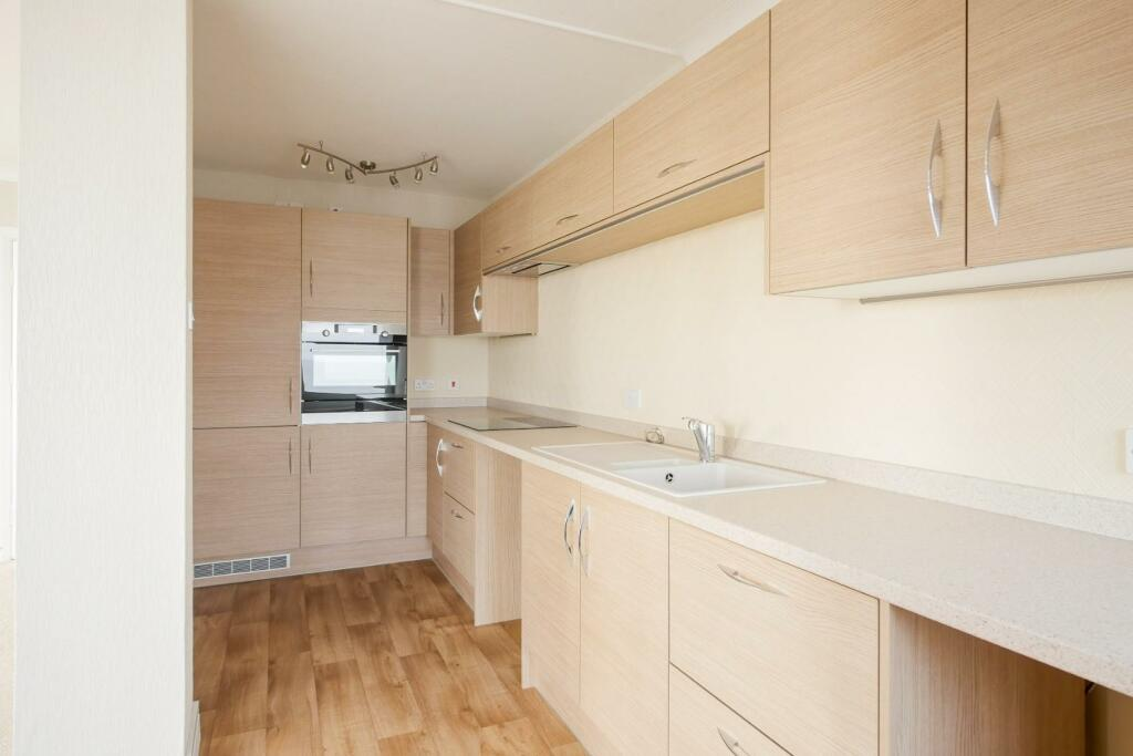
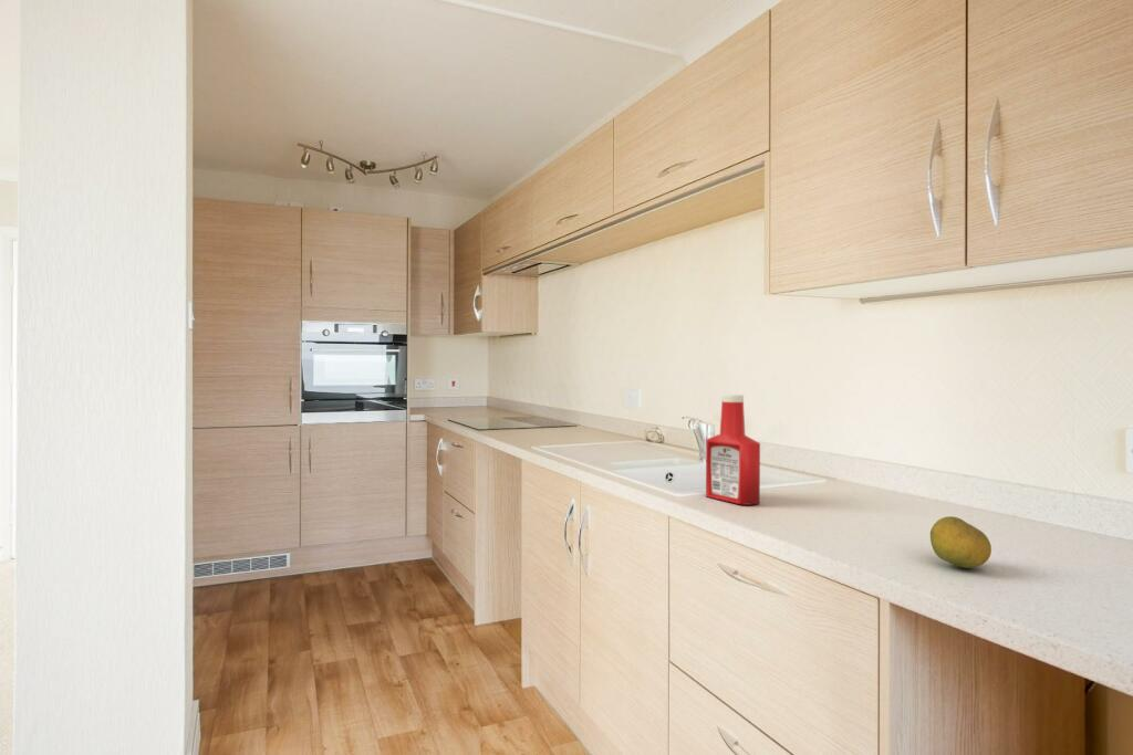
+ fruit [929,515,992,569]
+ soap bottle [705,394,761,506]
